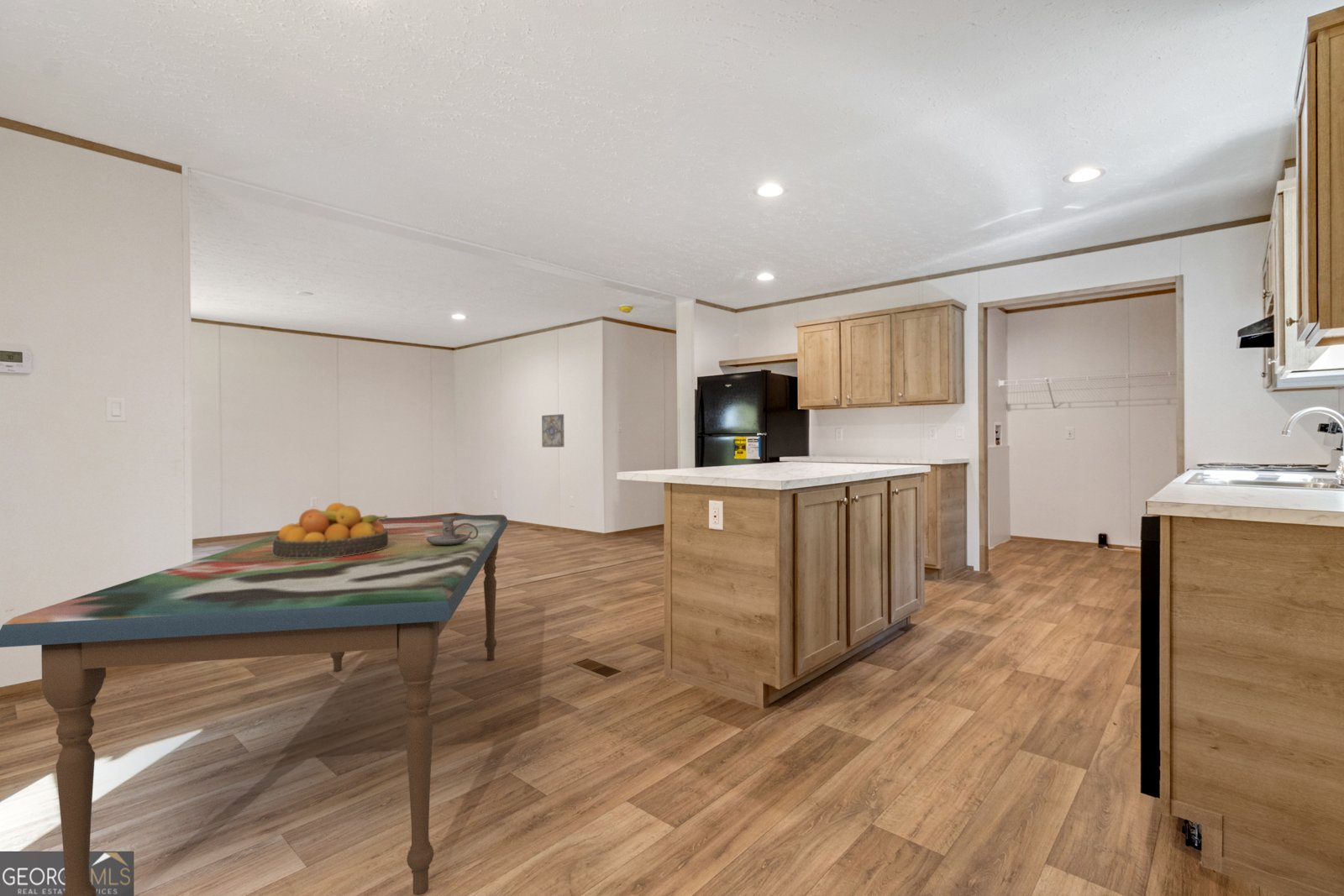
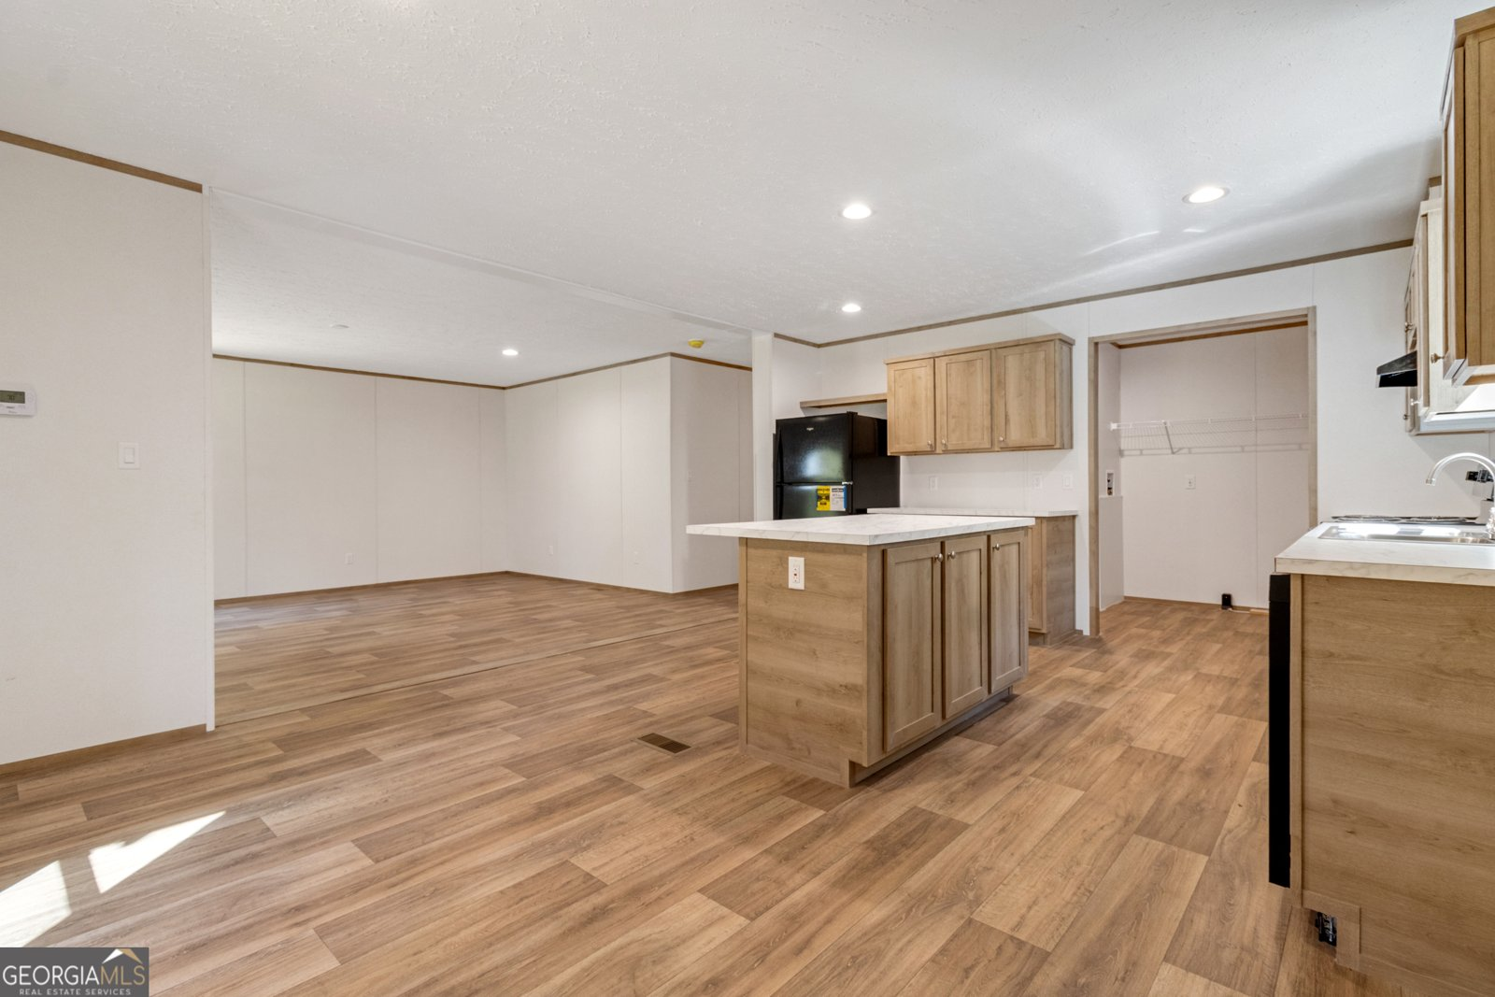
- candle holder [427,517,478,545]
- wall art [541,413,565,448]
- fruit bowl [272,502,389,558]
- dining table [0,514,508,896]
